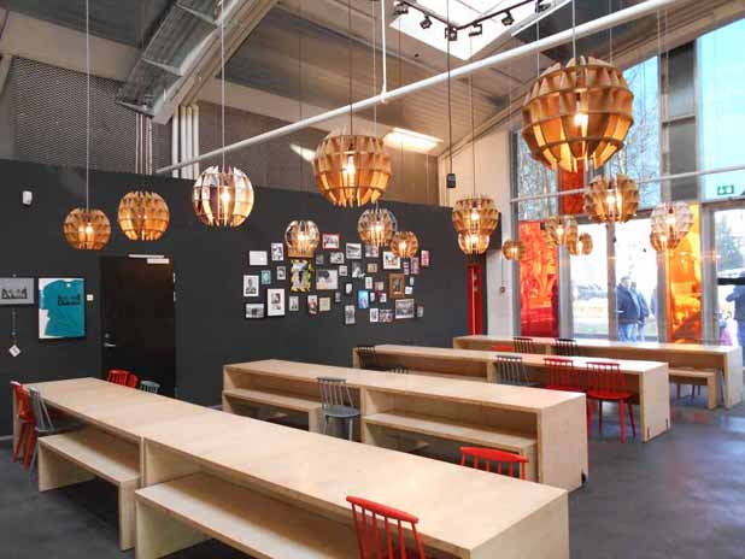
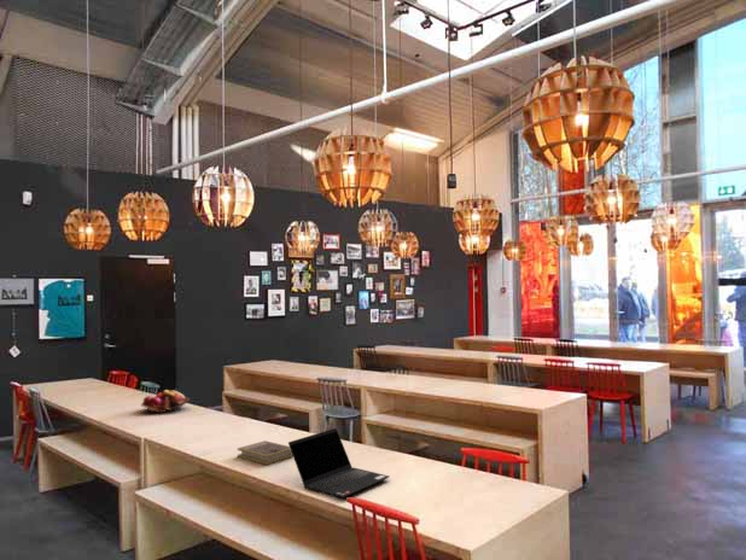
+ book [237,439,293,466]
+ fruit basket [140,389,191,414]
+ laptop computer [287,427,391,500]
